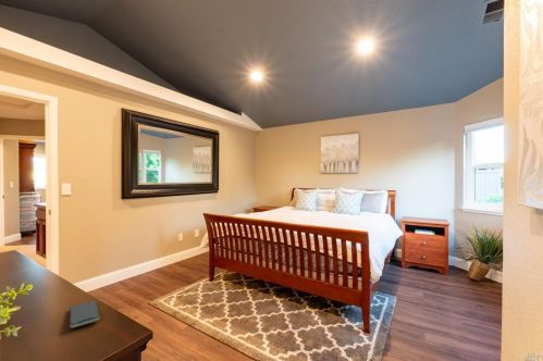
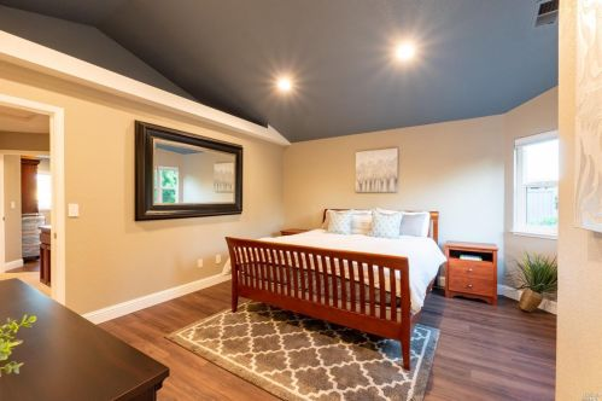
- smartphone [69,300,101,328]
